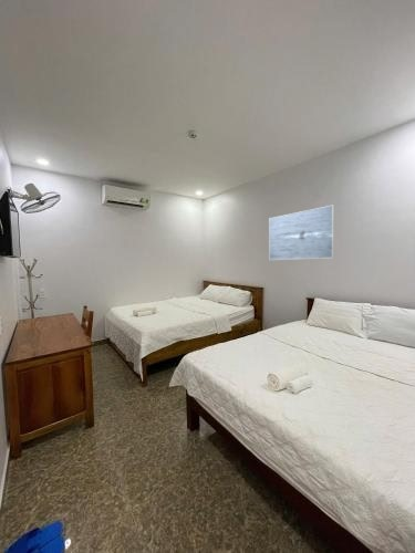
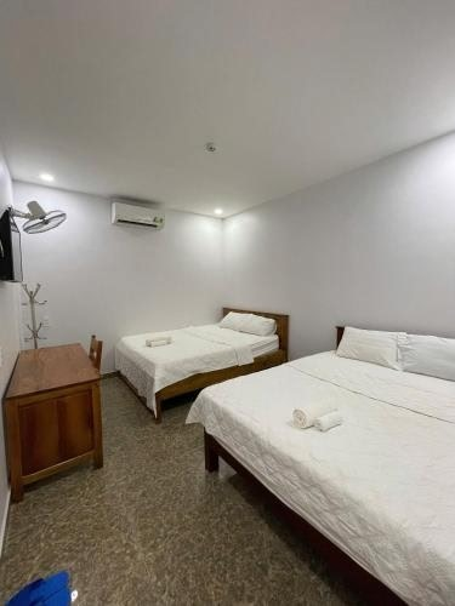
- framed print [268,205,335,261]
